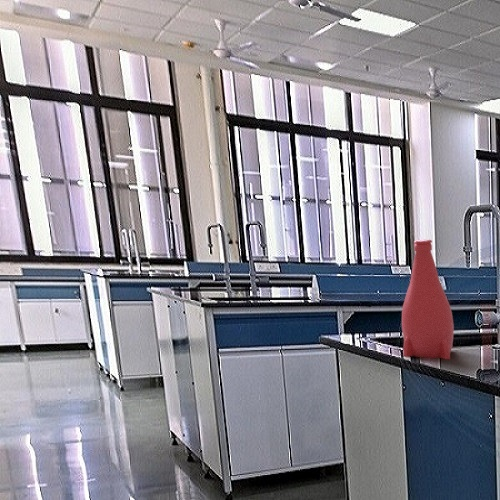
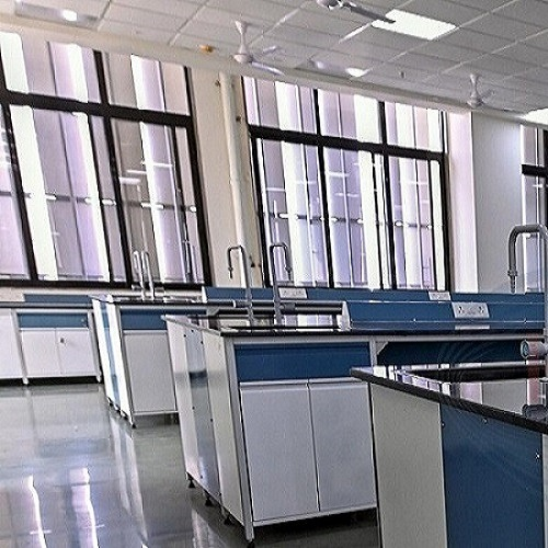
- bottle [401,238,455,360]
